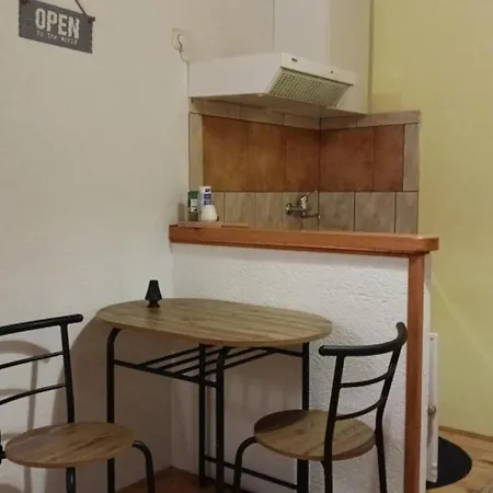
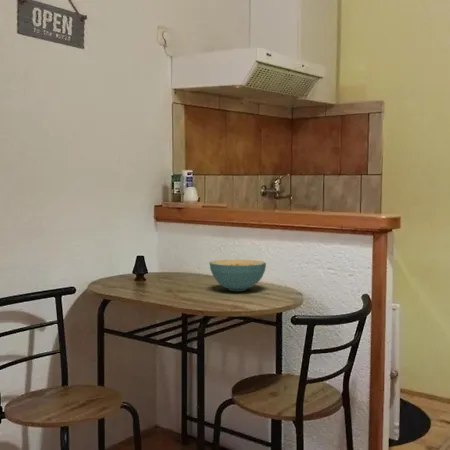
+ cereal bowl [209,259,267,292]
